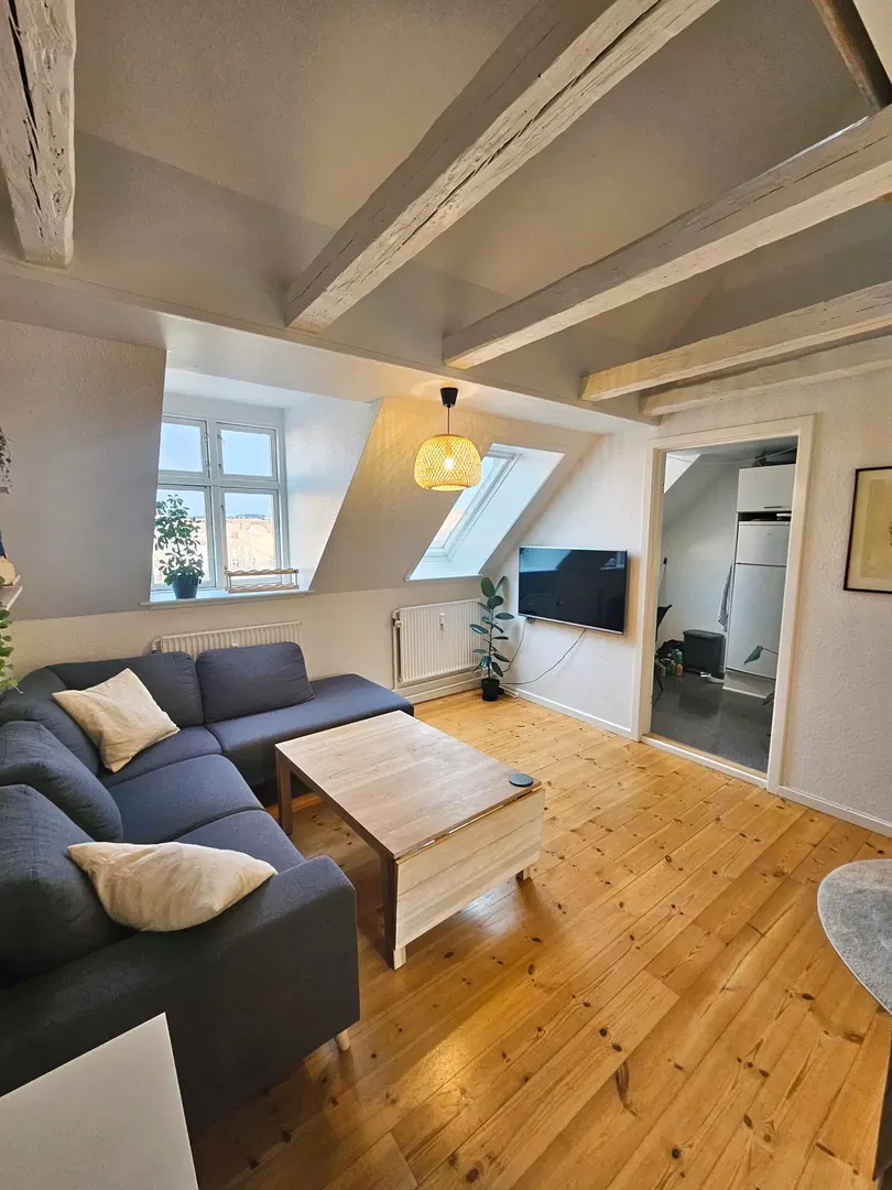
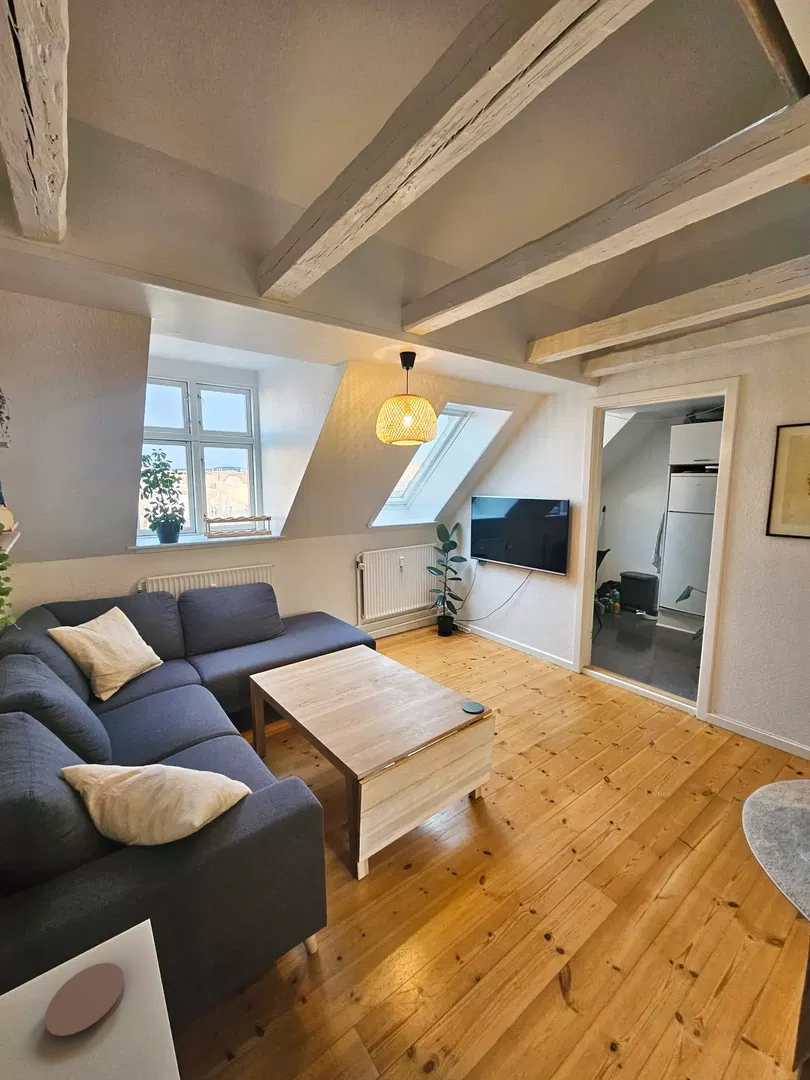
+ coaster [44,962,125,1039]
